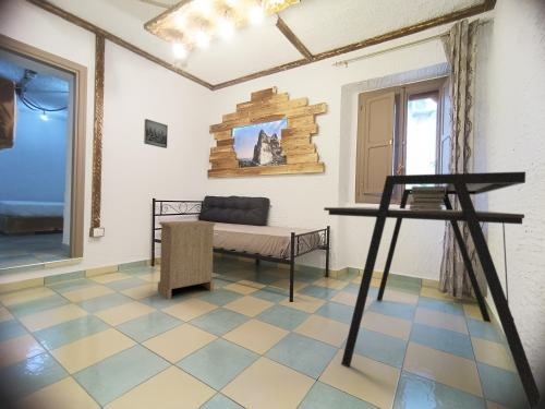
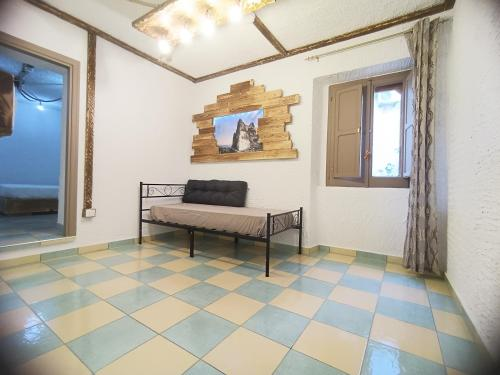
- cabinet [157,220,217,300]
- desk [323,170,541,409]
- wall art [143,118,169,149]
- book stack [409,185,446,210]
